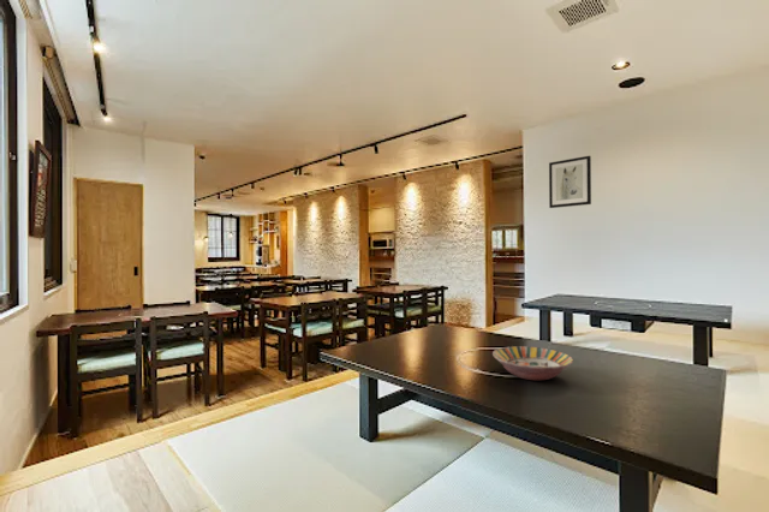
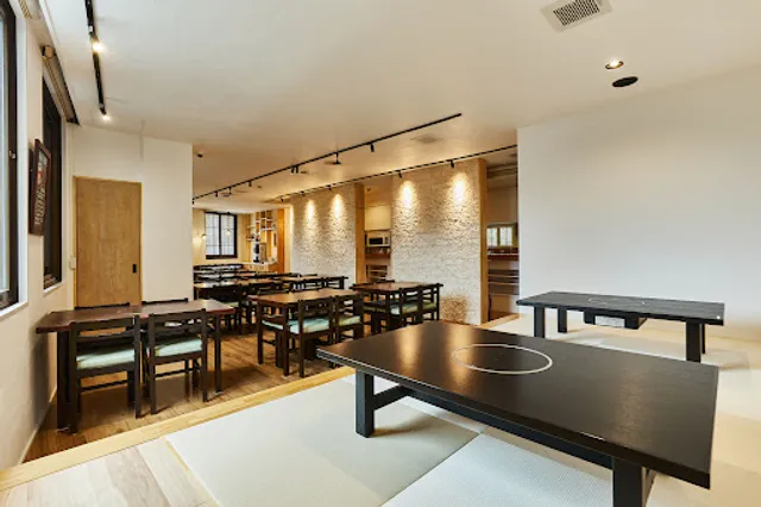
- serving bowl [491,345,574,381]
- wall art [548,155,592,209]
